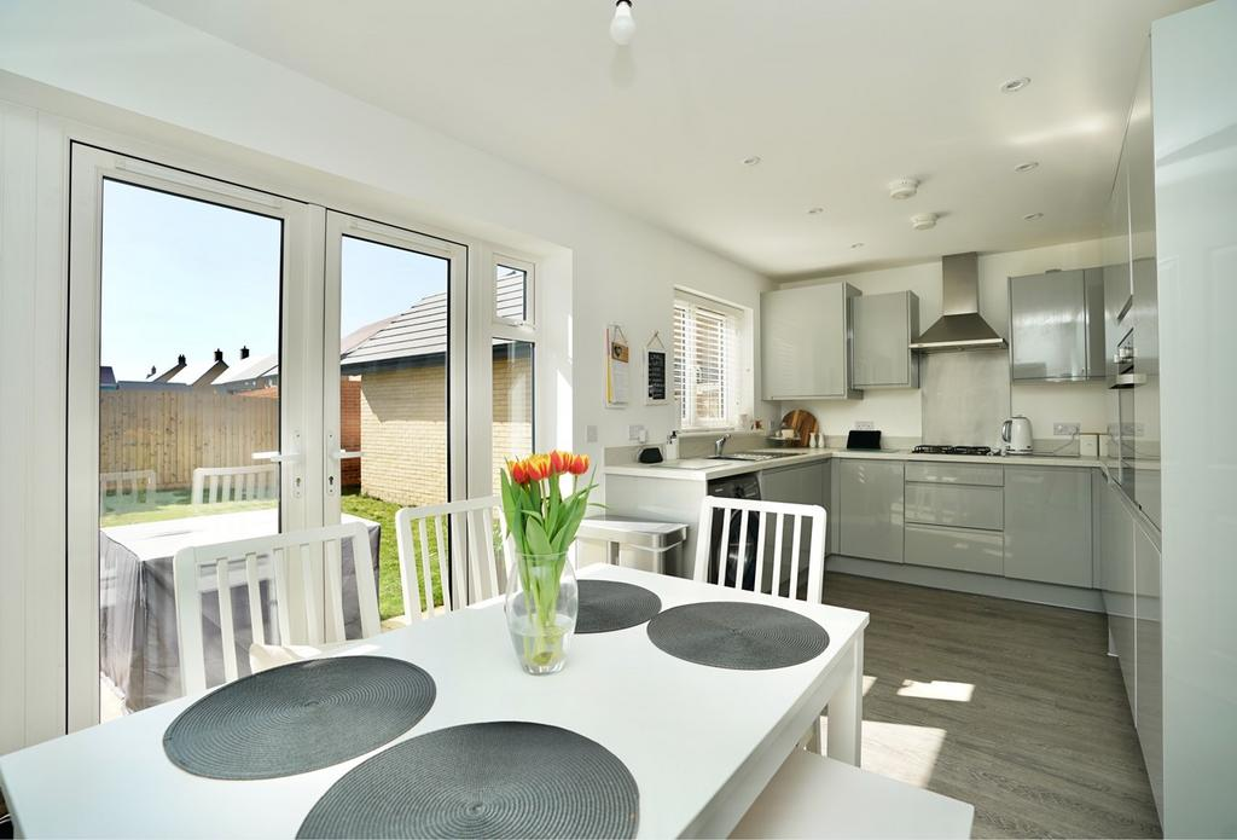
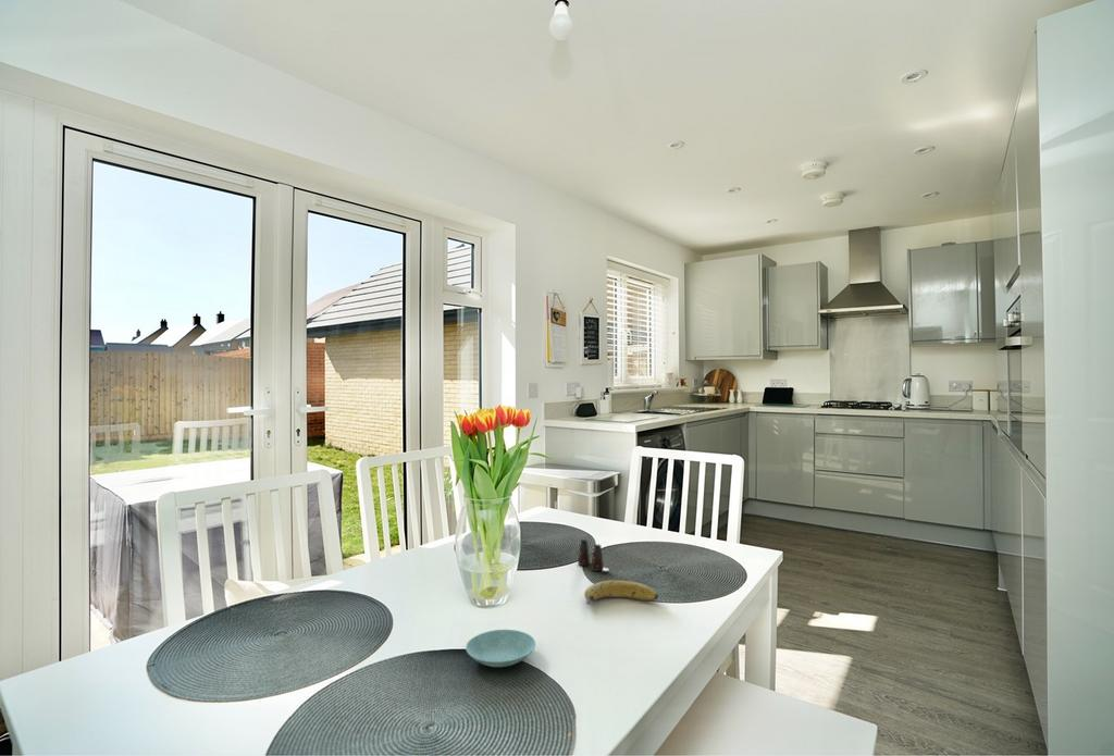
+ saucer [465,629,536,668]
+ fruit [583,580,659,606]
+ salt shaker [577,538,610,573]
